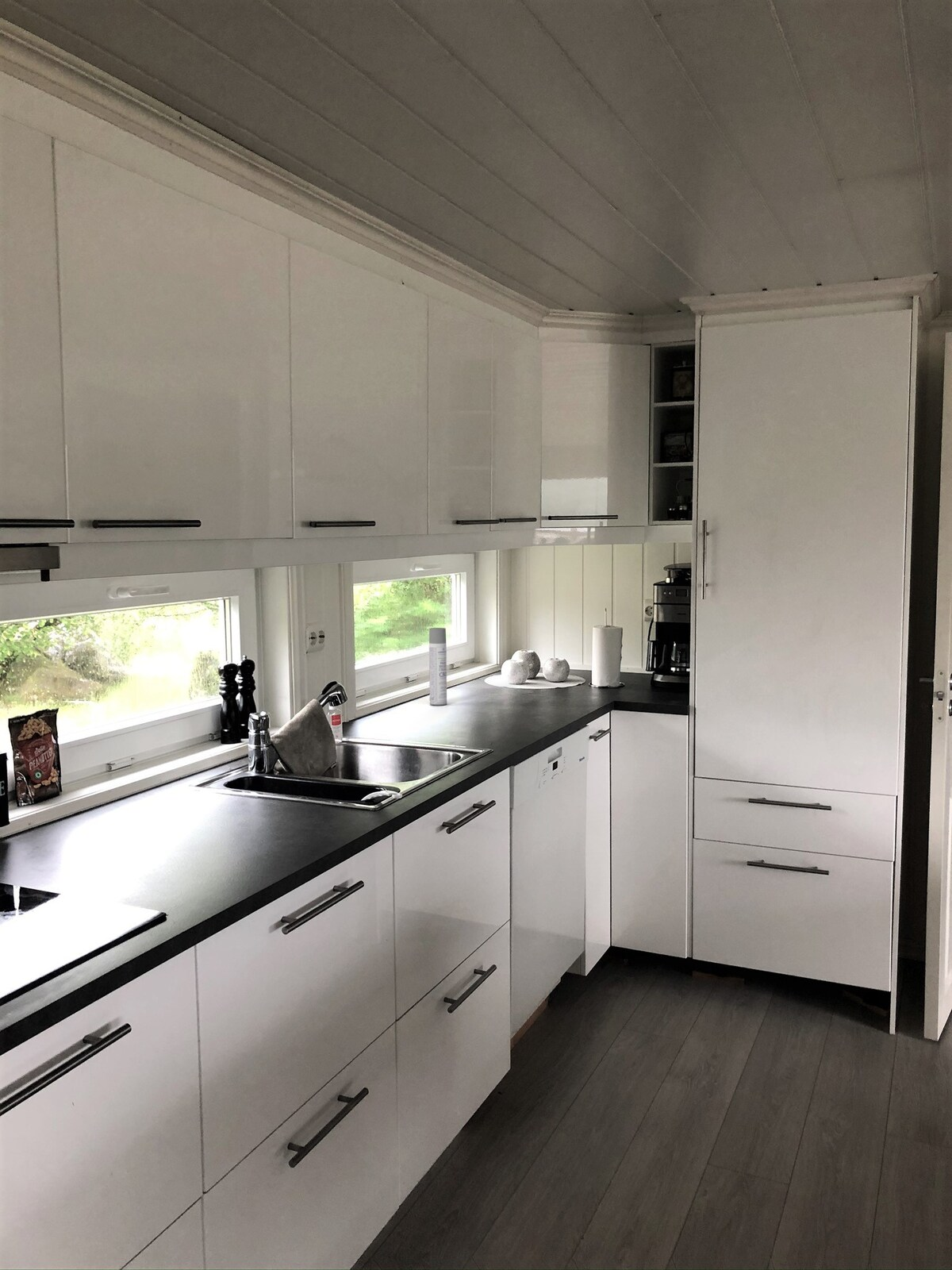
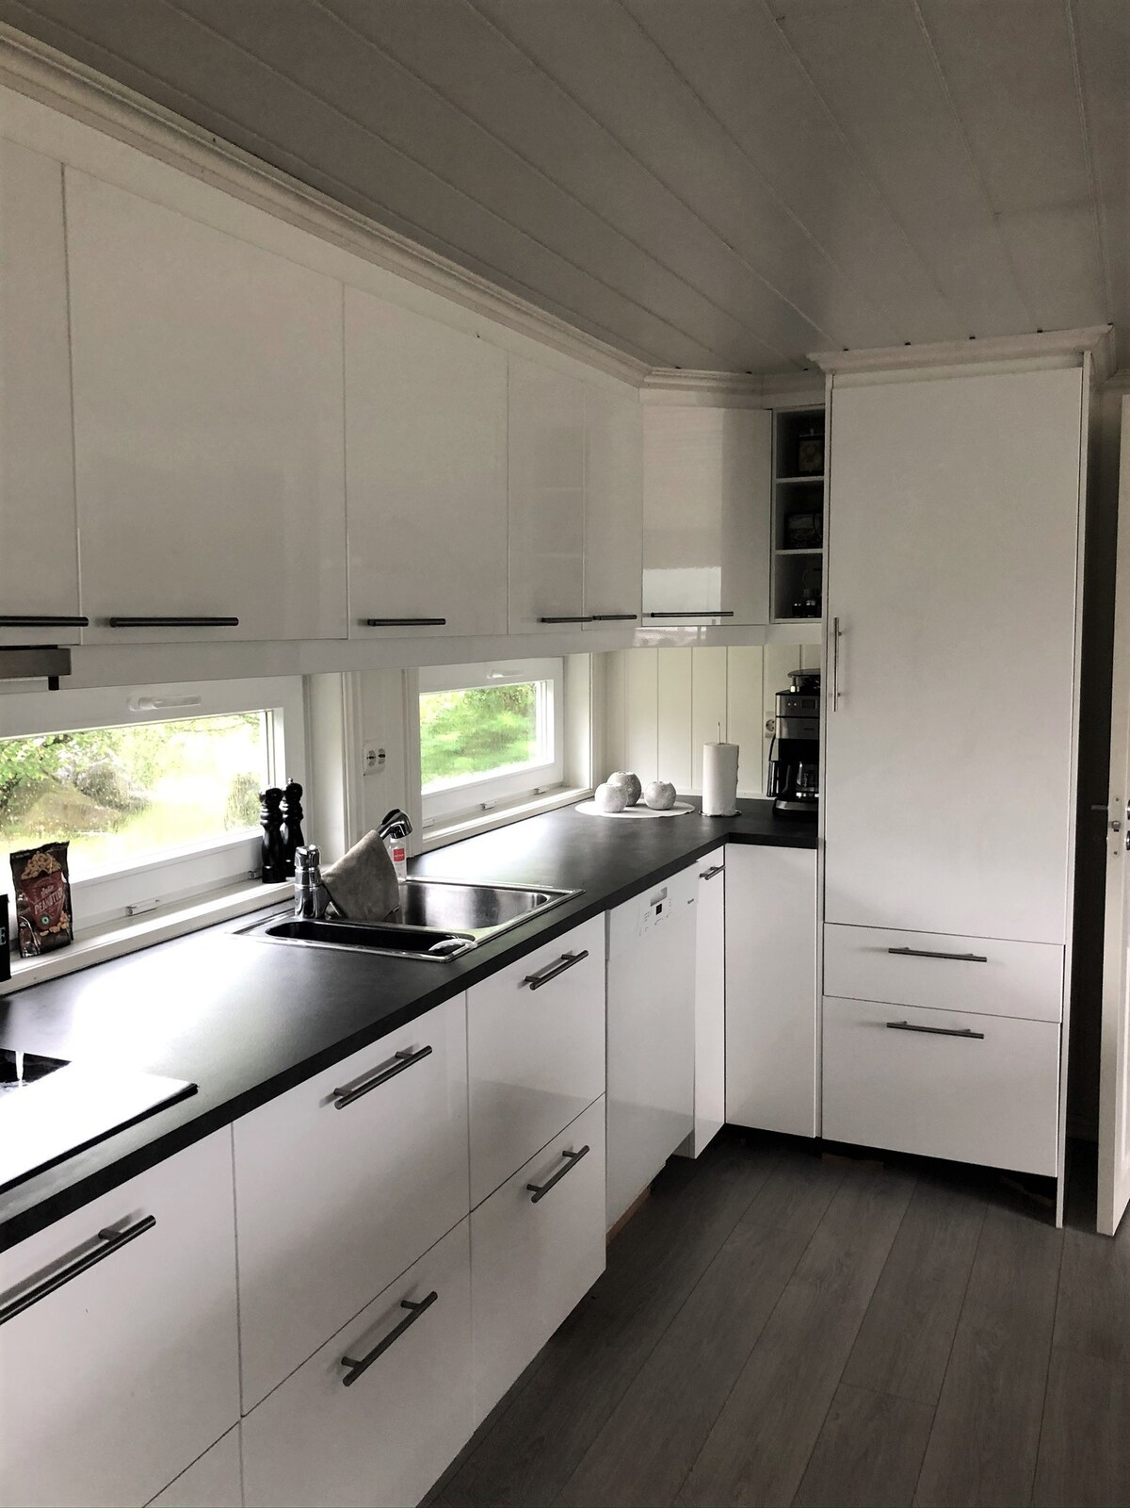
- spray bottle [428,627,447,706]
